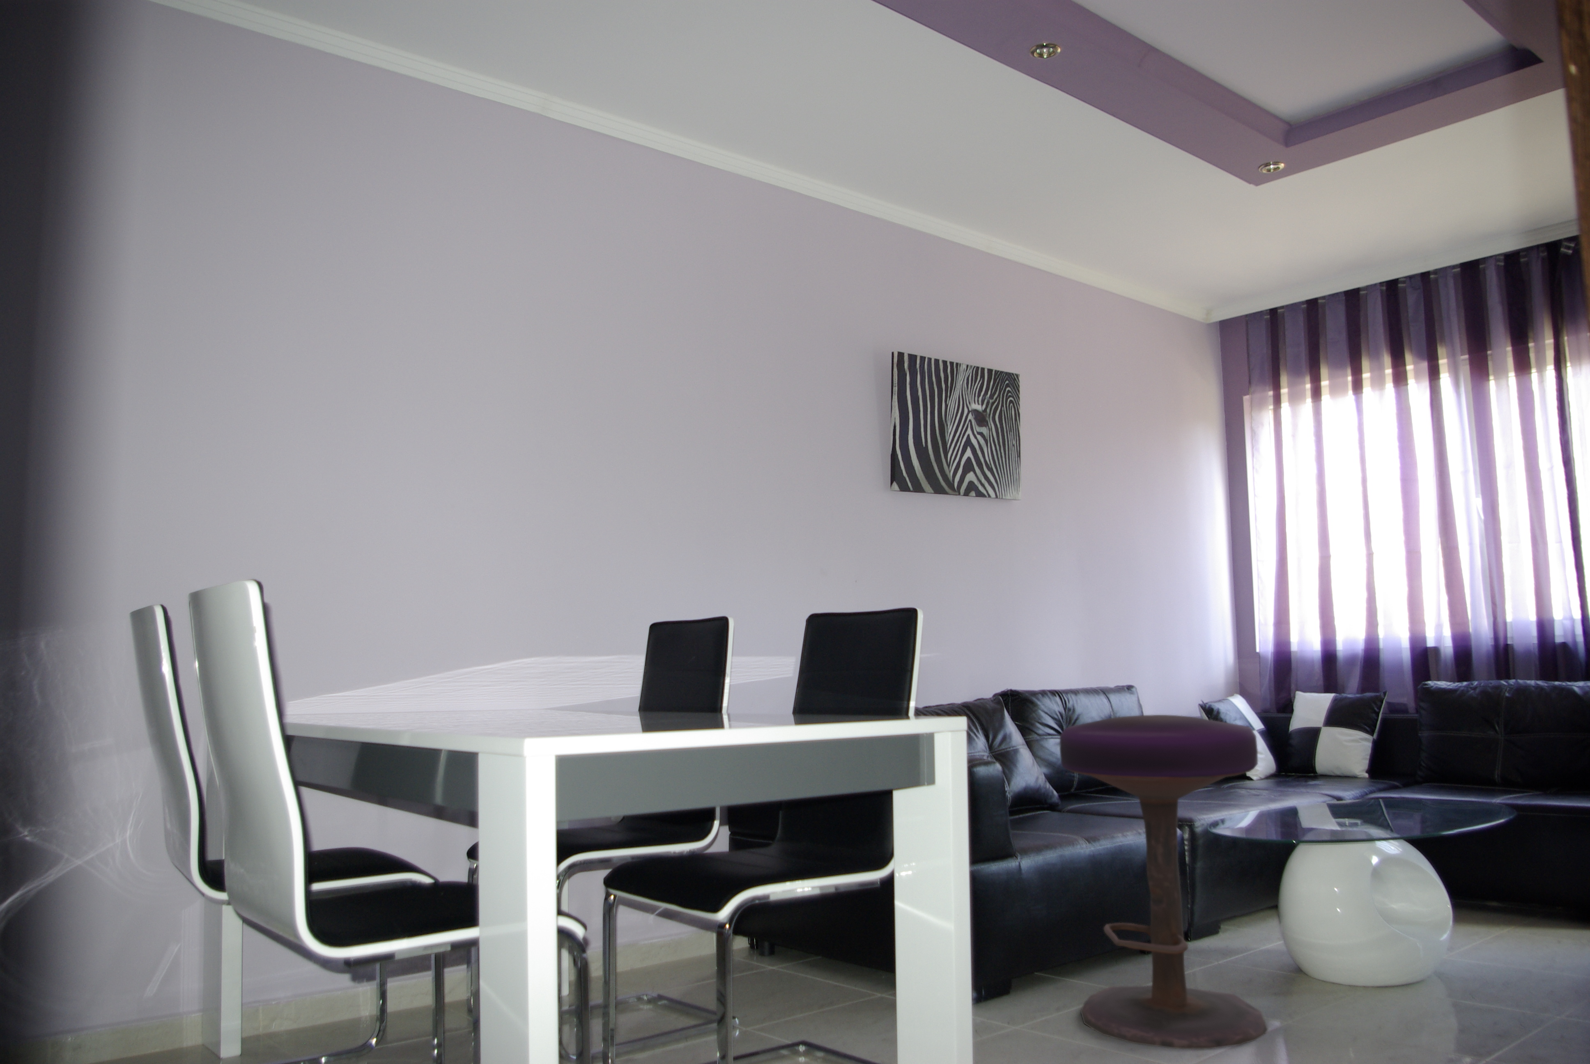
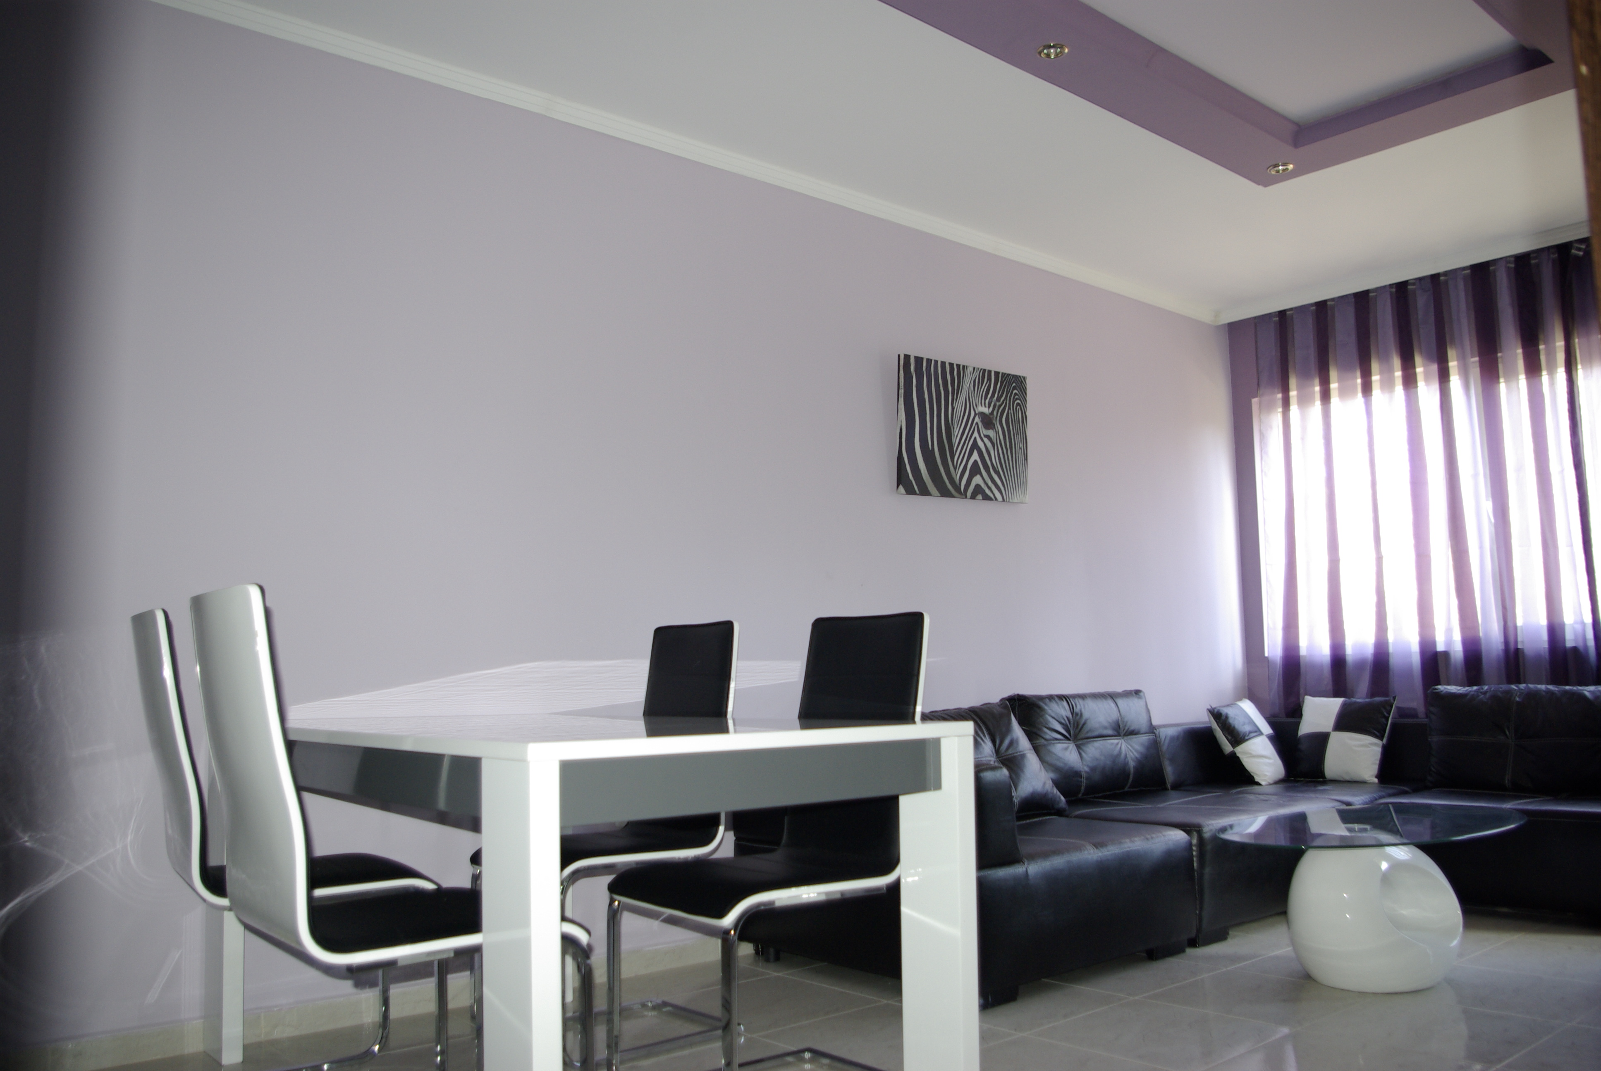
- stool [1059,714,1268,1050]
